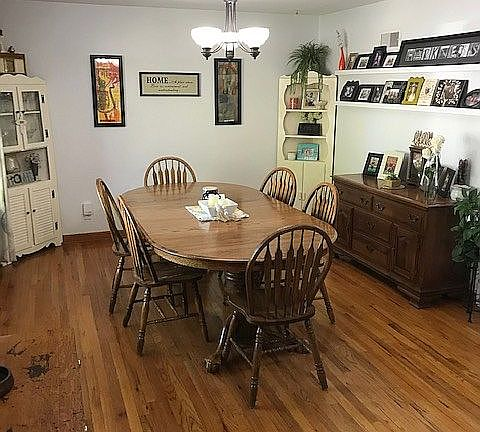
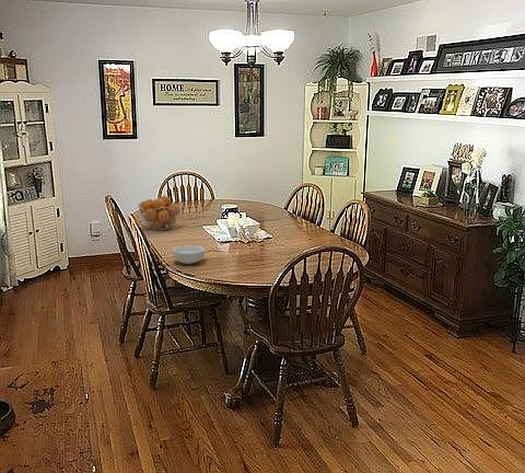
+ fruit basket [138,195,184,231]
+ cereal bowl [171,244,206,265]
